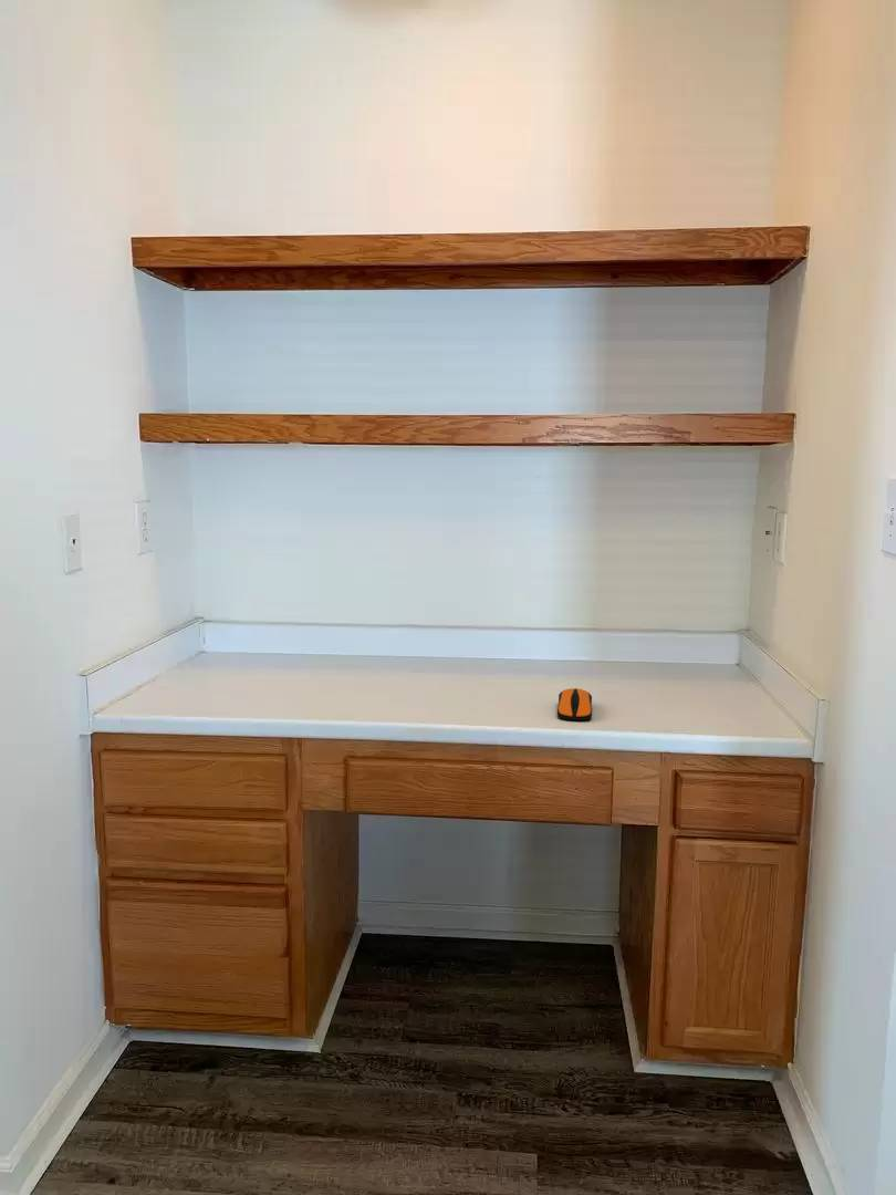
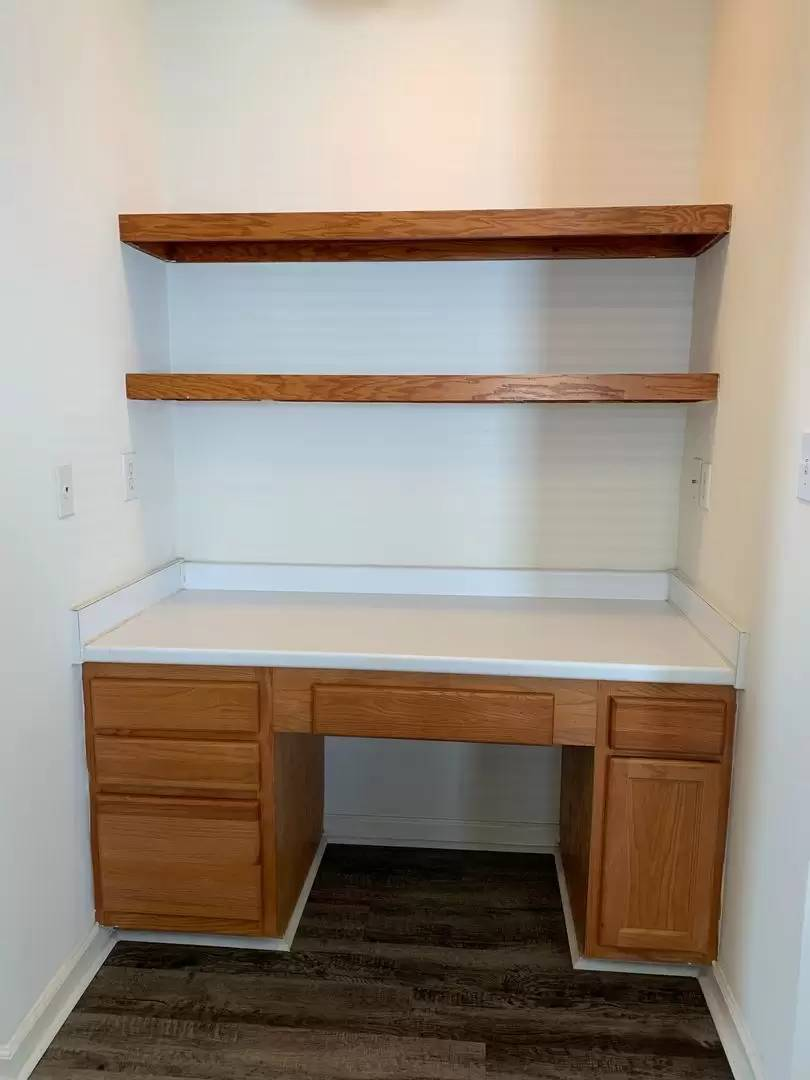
- computer mouse [556,687,593,721]
